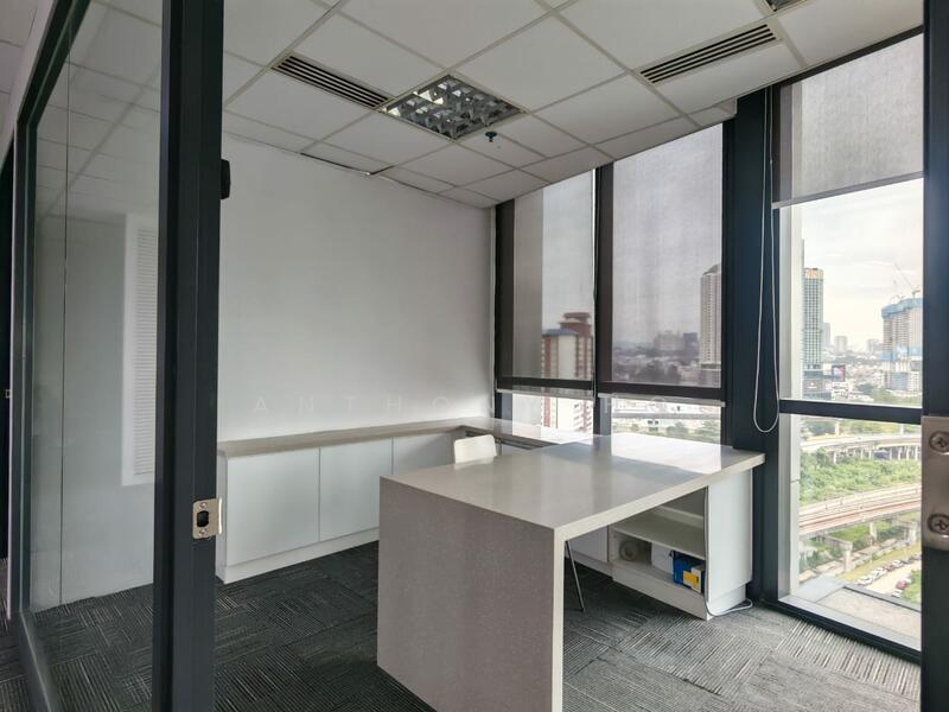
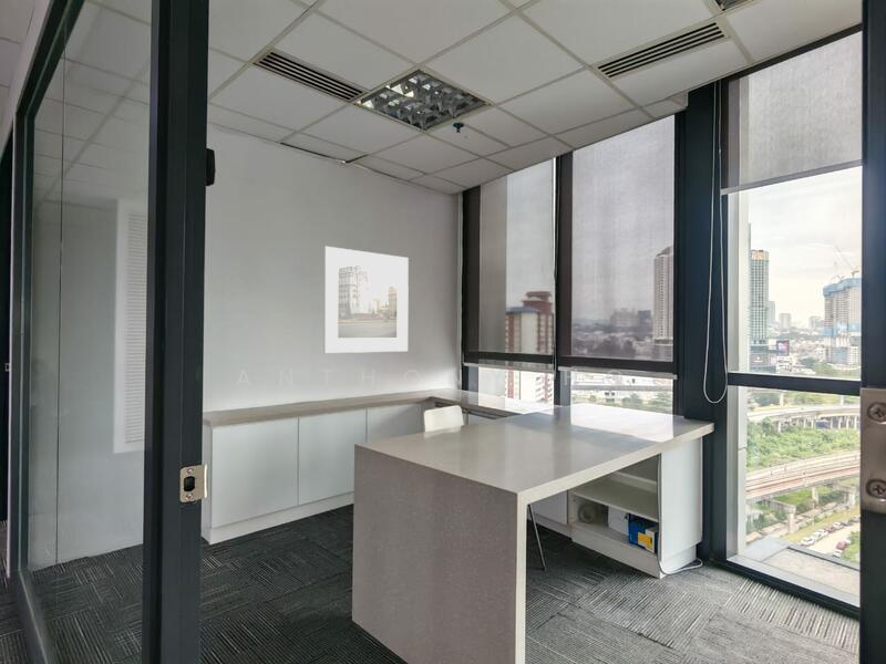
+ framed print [322,246,410,354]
